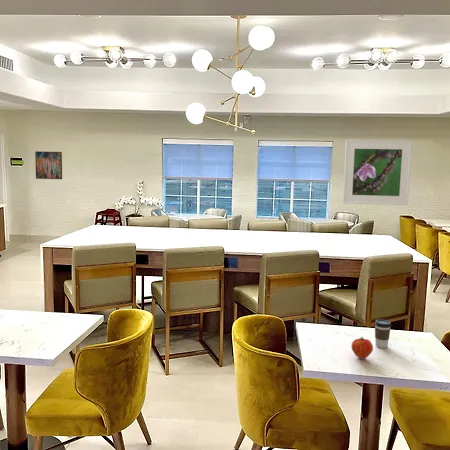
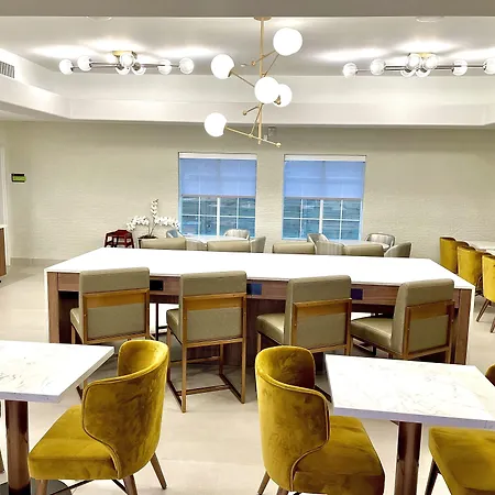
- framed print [342,139,413,206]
- coffee cup [374,319,392,349]
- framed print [34,150,63,180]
- fruit [350,336,374,360]
